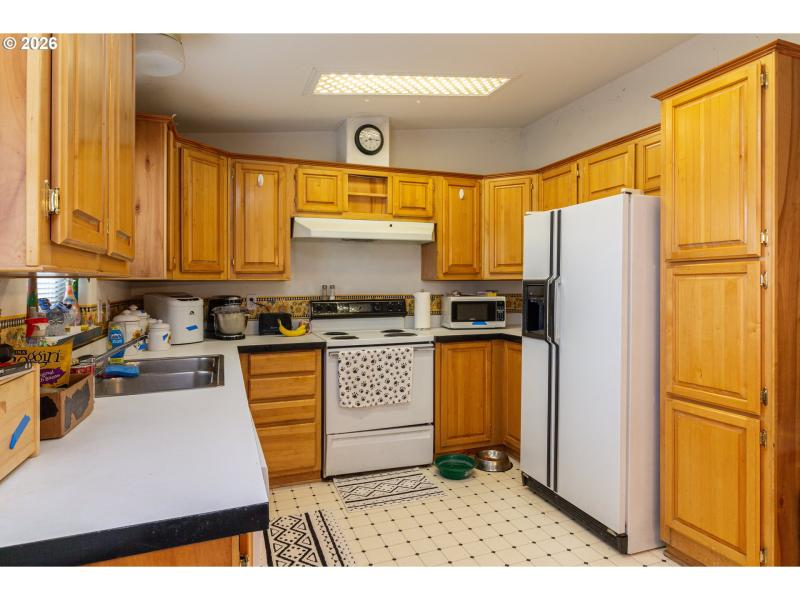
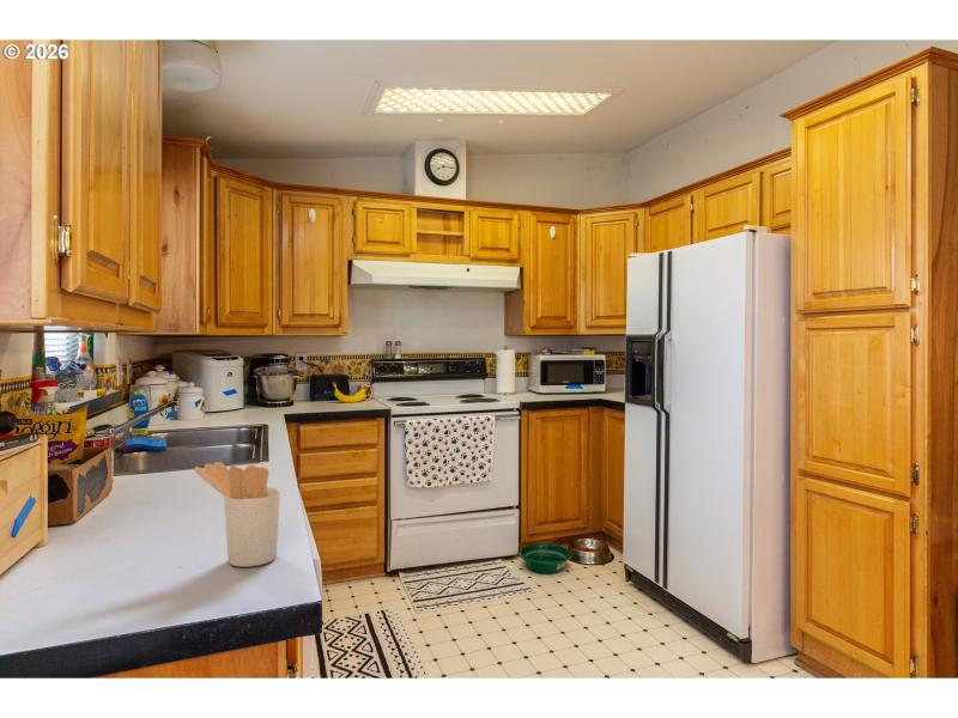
+ utensil holder [193,461,281,567]
